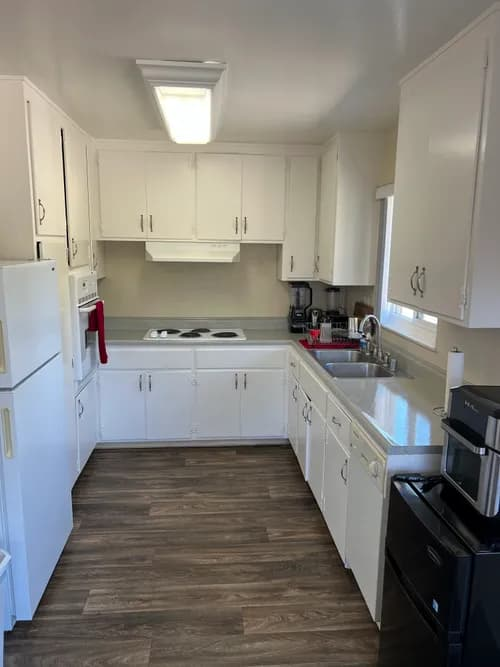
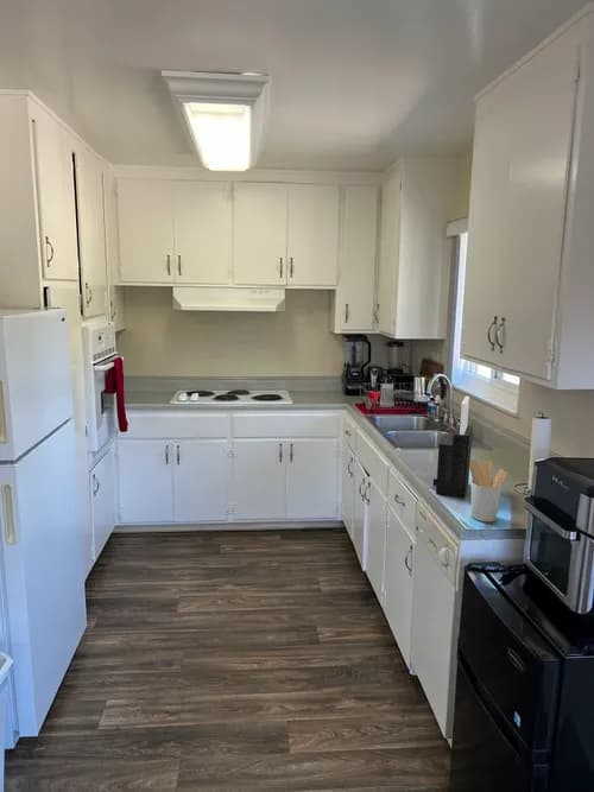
+ knife block [432,395,474,499]
+ utensil holder [469,458,508,522]
